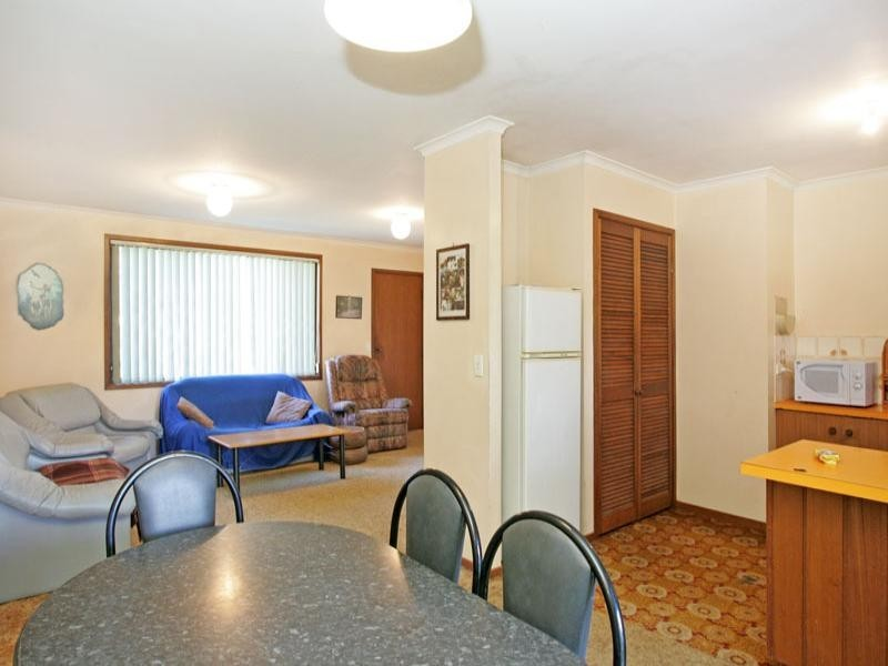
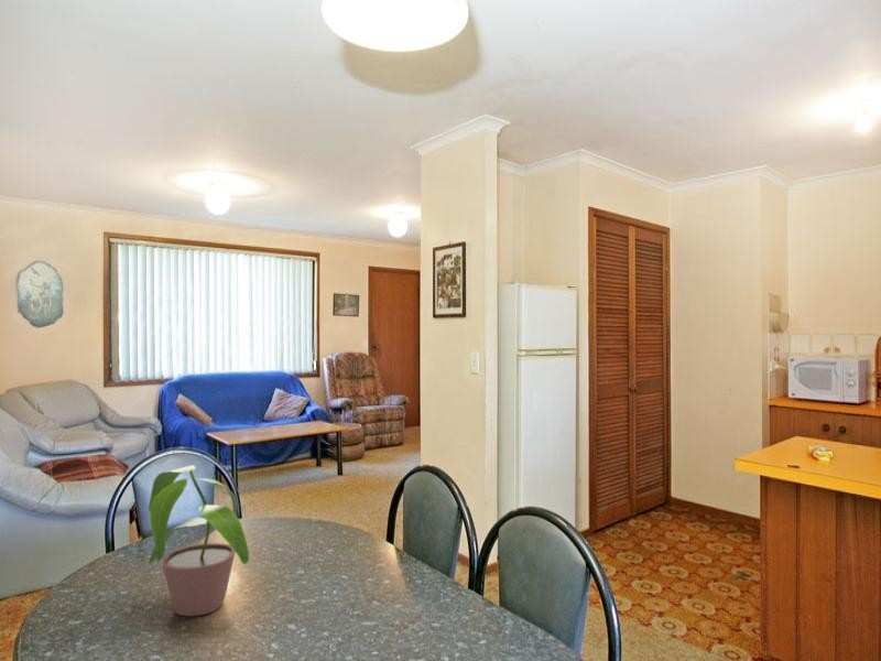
+ potted plant [148,464,250,617]
